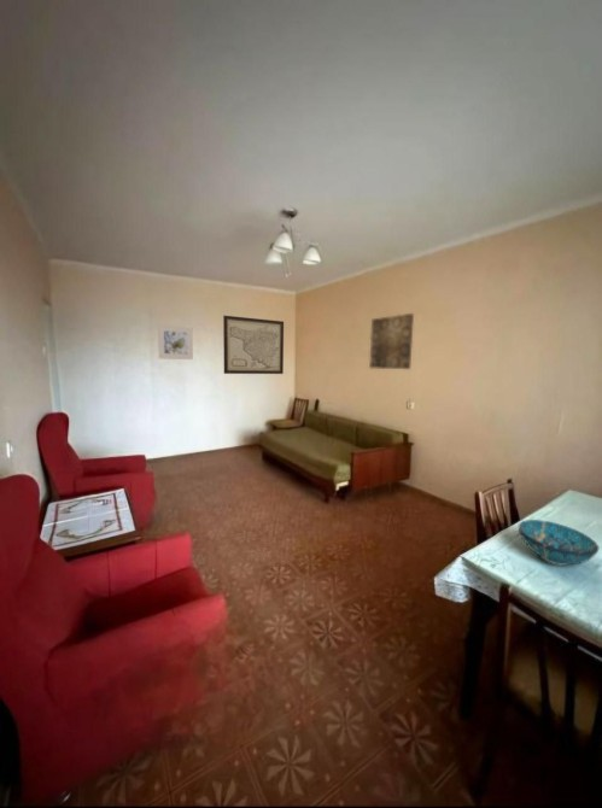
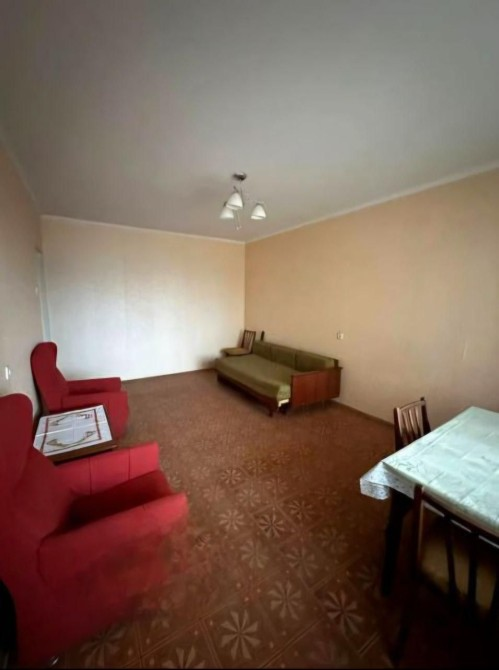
- decorative bowl [518,519,601,567]
- wall art [222,315,285,375]
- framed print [157,324,194,361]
- wall art [368,312,415,370]
